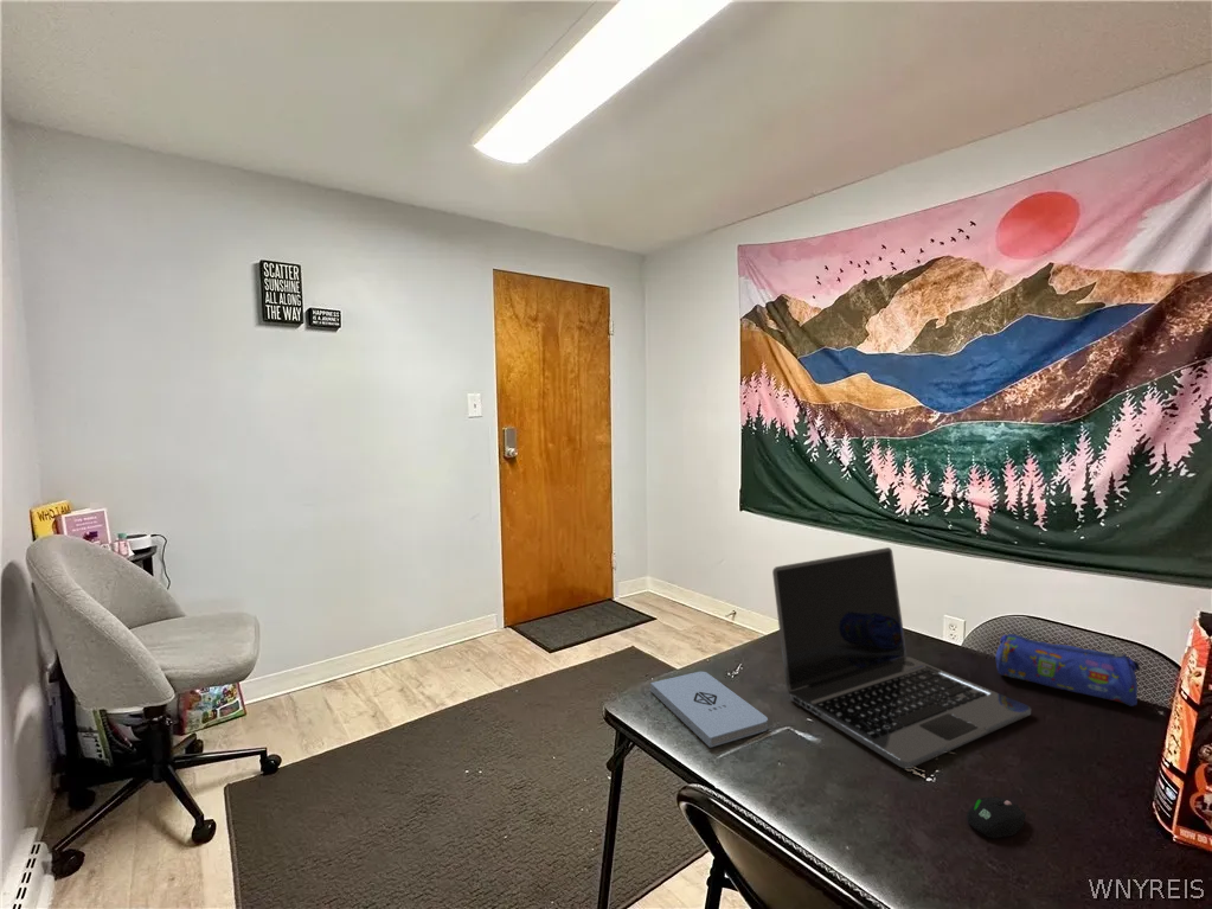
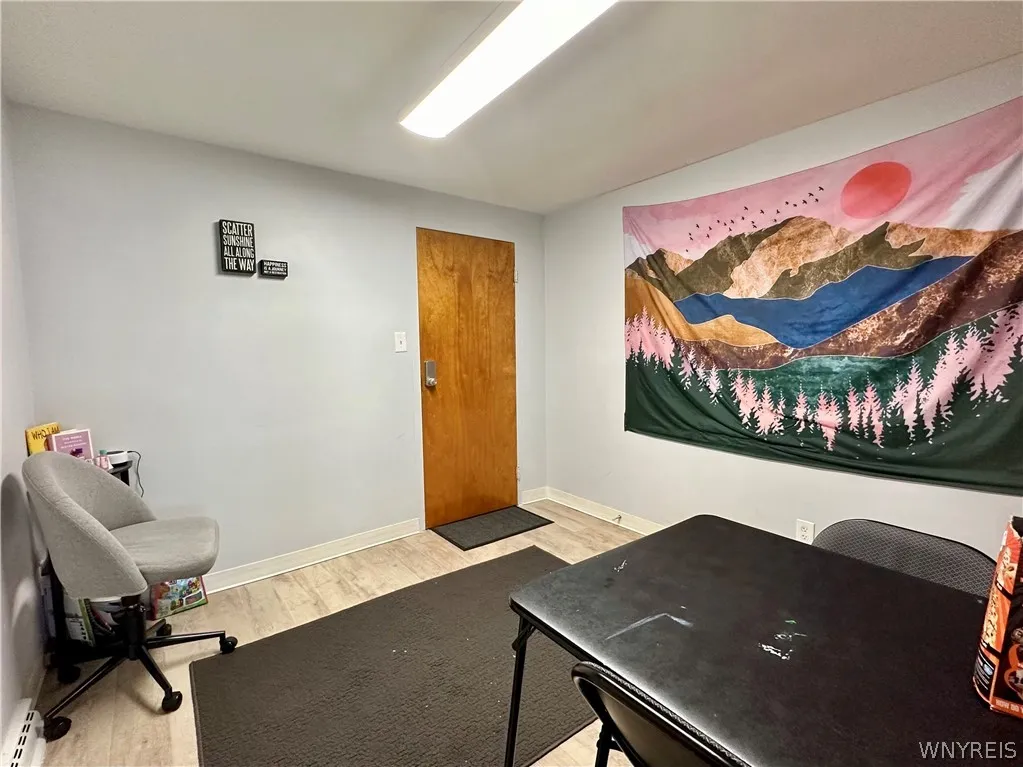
- notepad [649,671,769,749]
- pencil case [994,633,1141,708]
- mouse [966,795,1027,839]
- laptop [771,546,1032,770]
